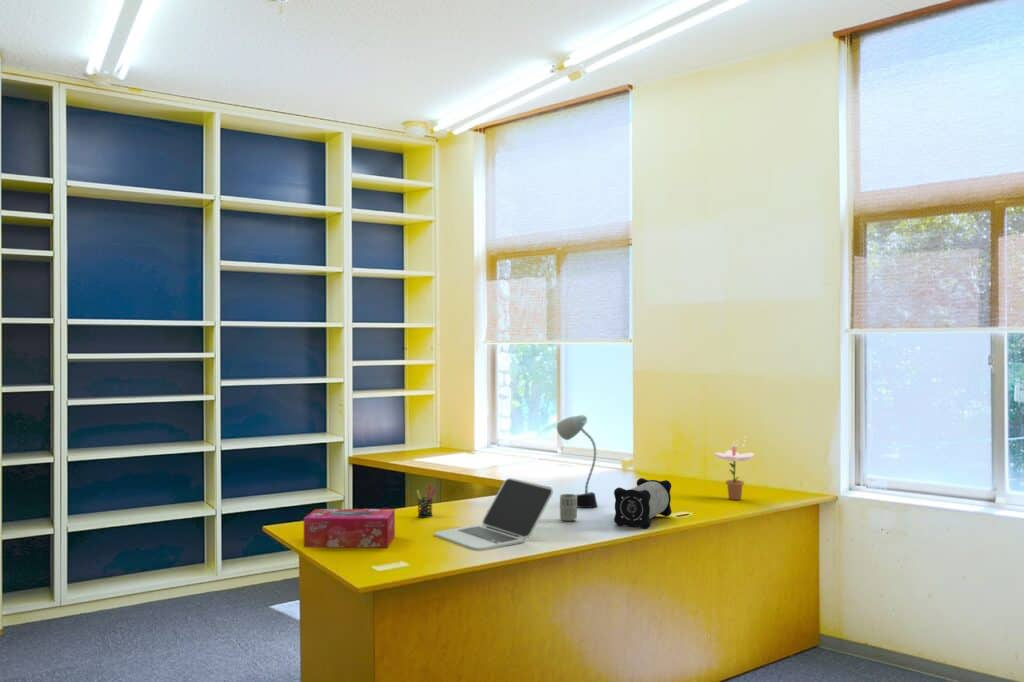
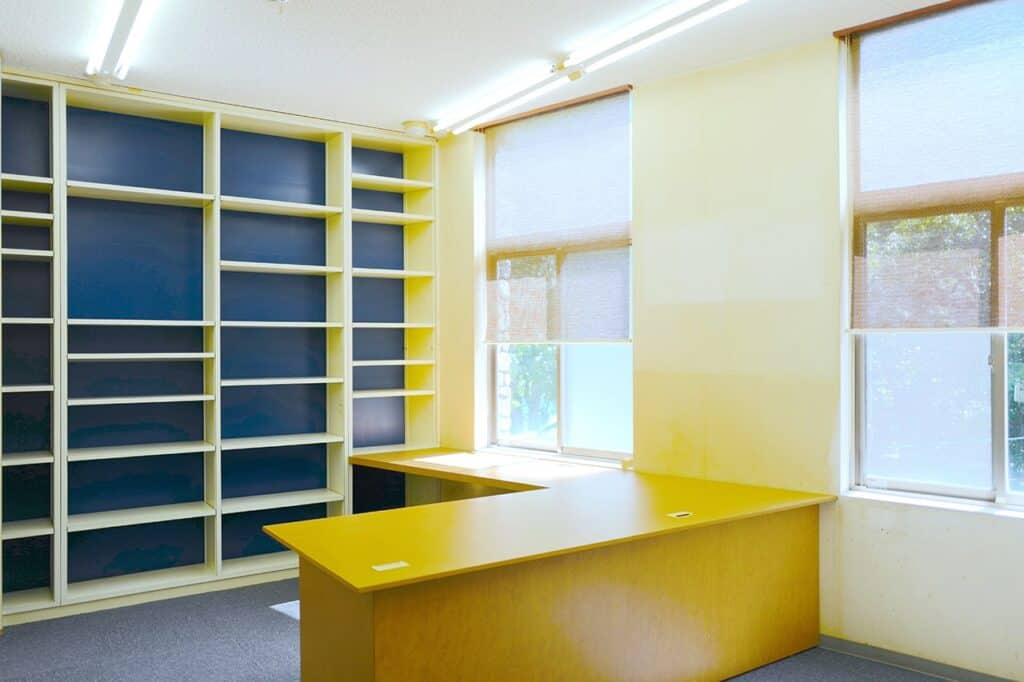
- speaker [613,477,673,530]
- desk lamp [556,414,598,509]
- pen holder [415,484,437,519]
- flower [714,434,755,501]
- cup [559,493,578,522]
- laptop [434,477,554,551]
- tissue box [303,508,396,548]
